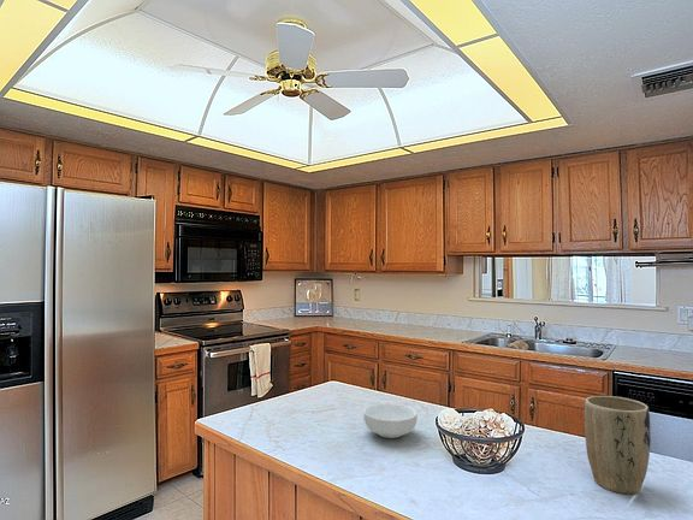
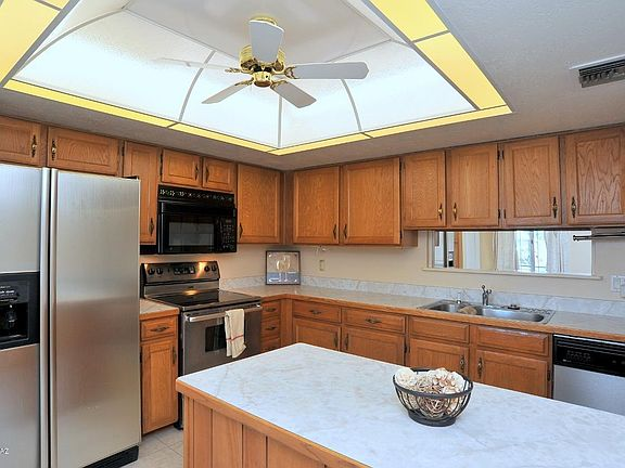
- cereal bowl [362,402,419,439]
- plant pot [584,395,652,496]
